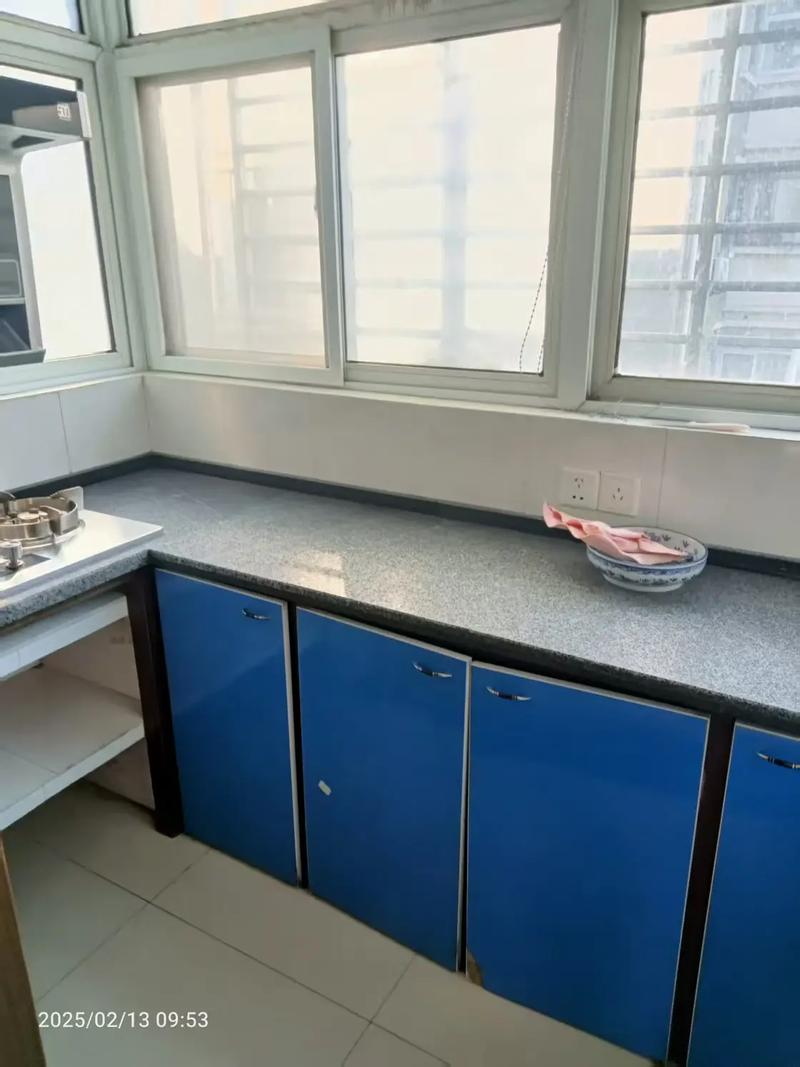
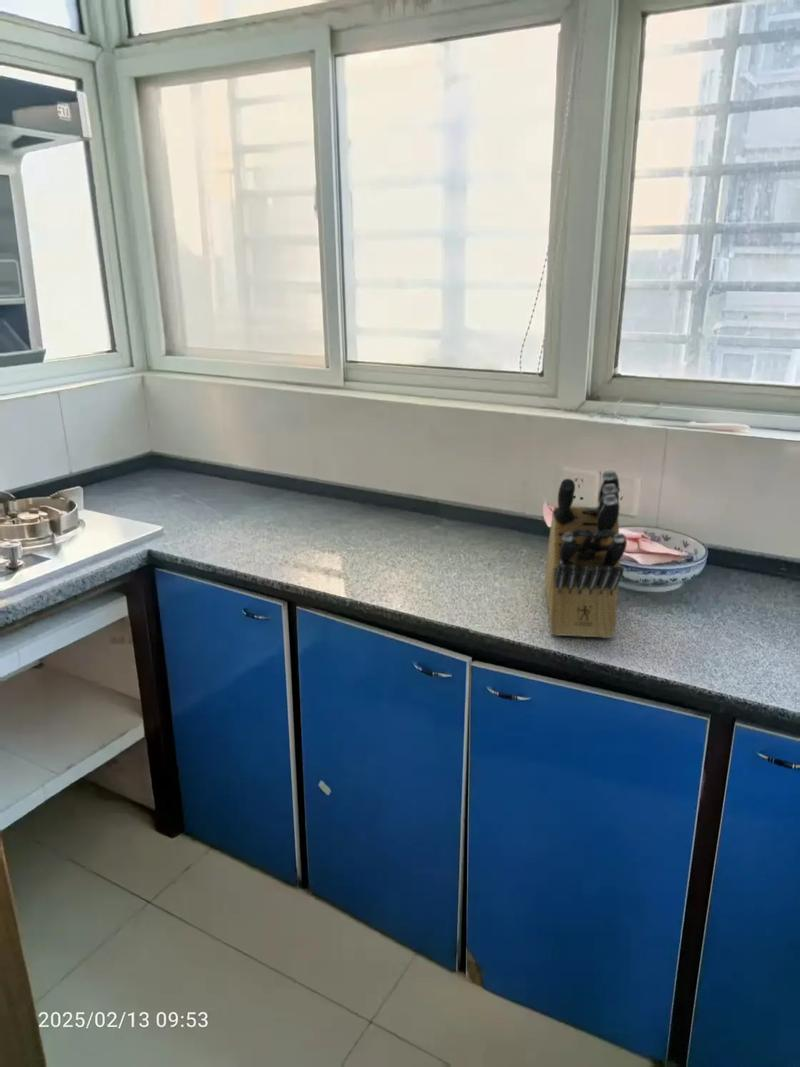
+ knife block [544,469,628,639]
